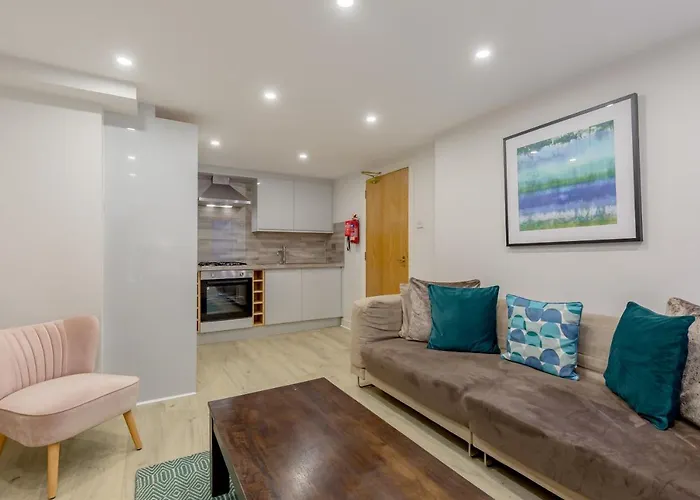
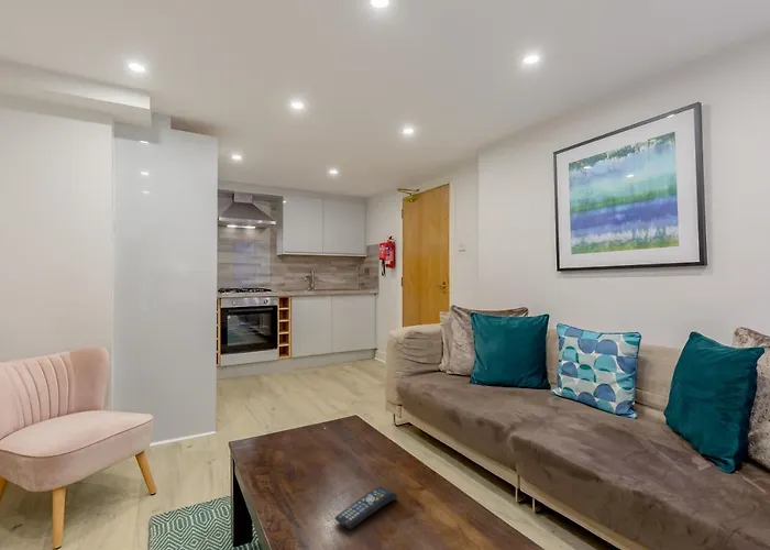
+ remote control [333,485,398,530]
